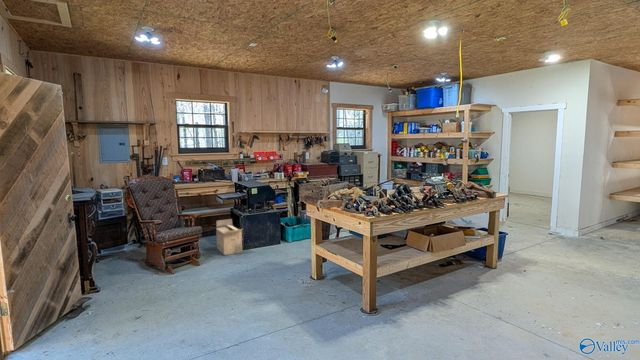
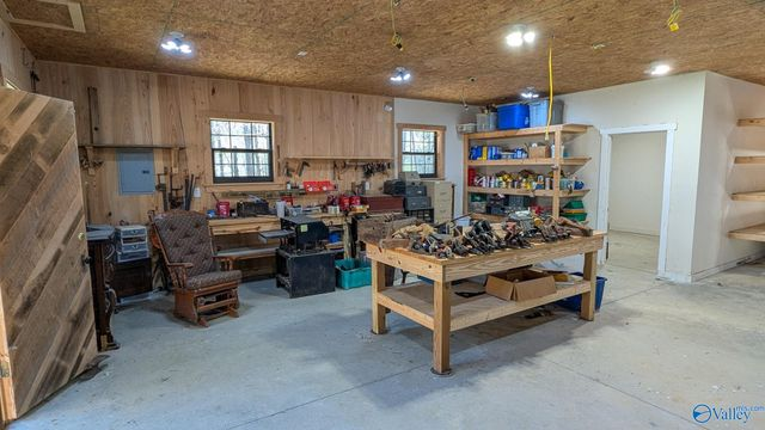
- cardboard box [215,218,244,256]
